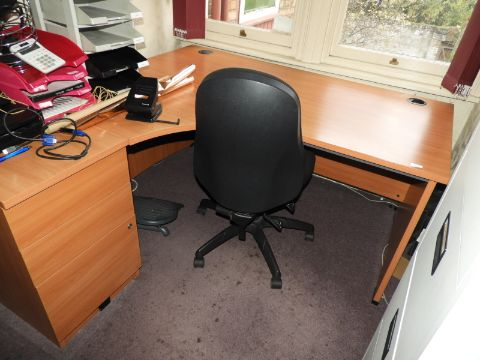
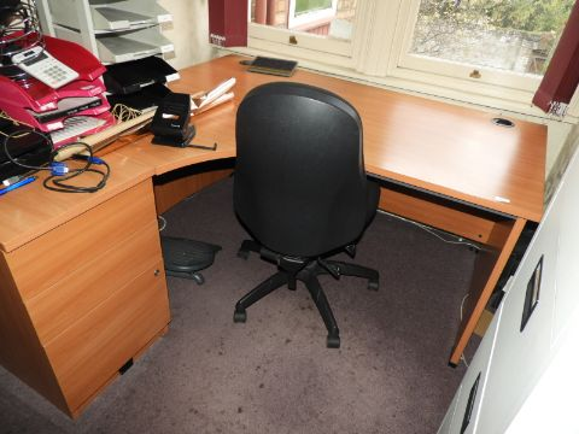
+ notepad [246,54,299,78]
